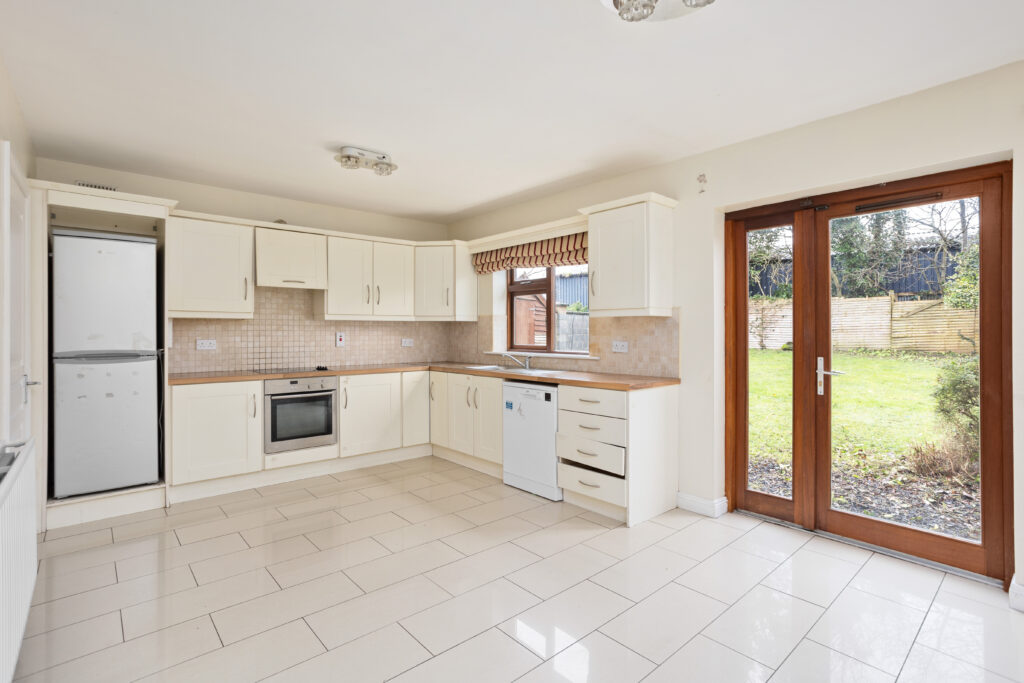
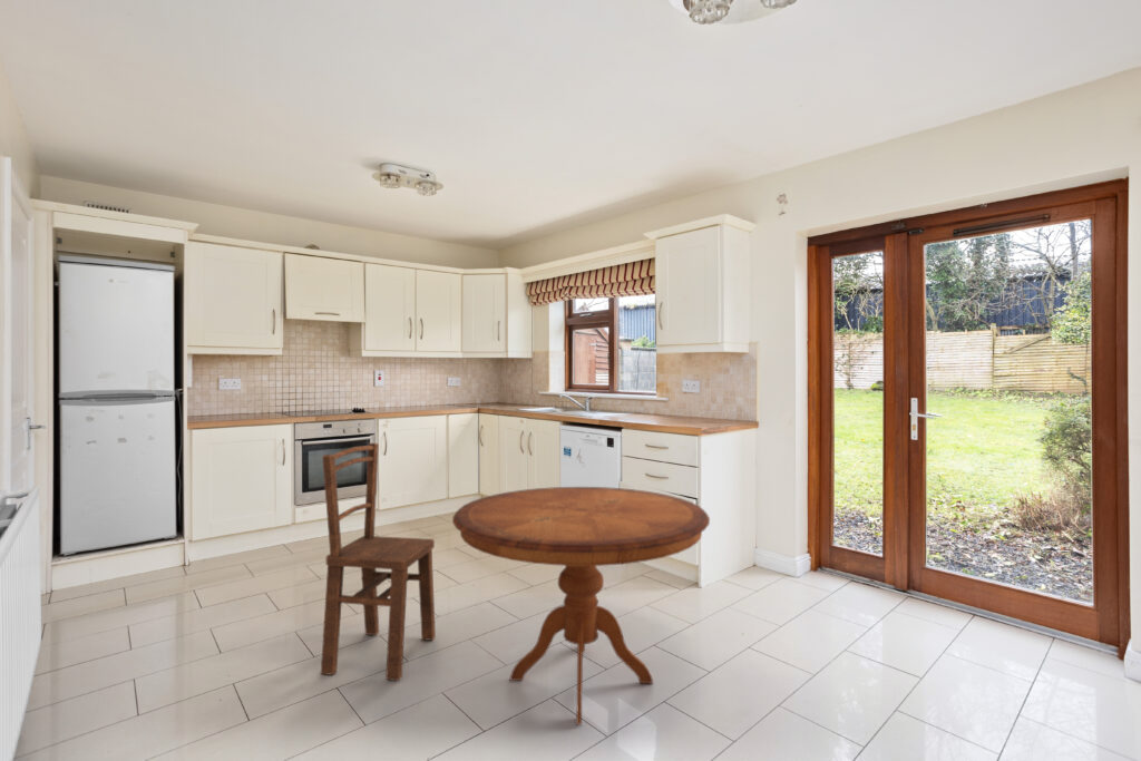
+ chair [320,442,437,682]
+ round table [451,486,711,726]
